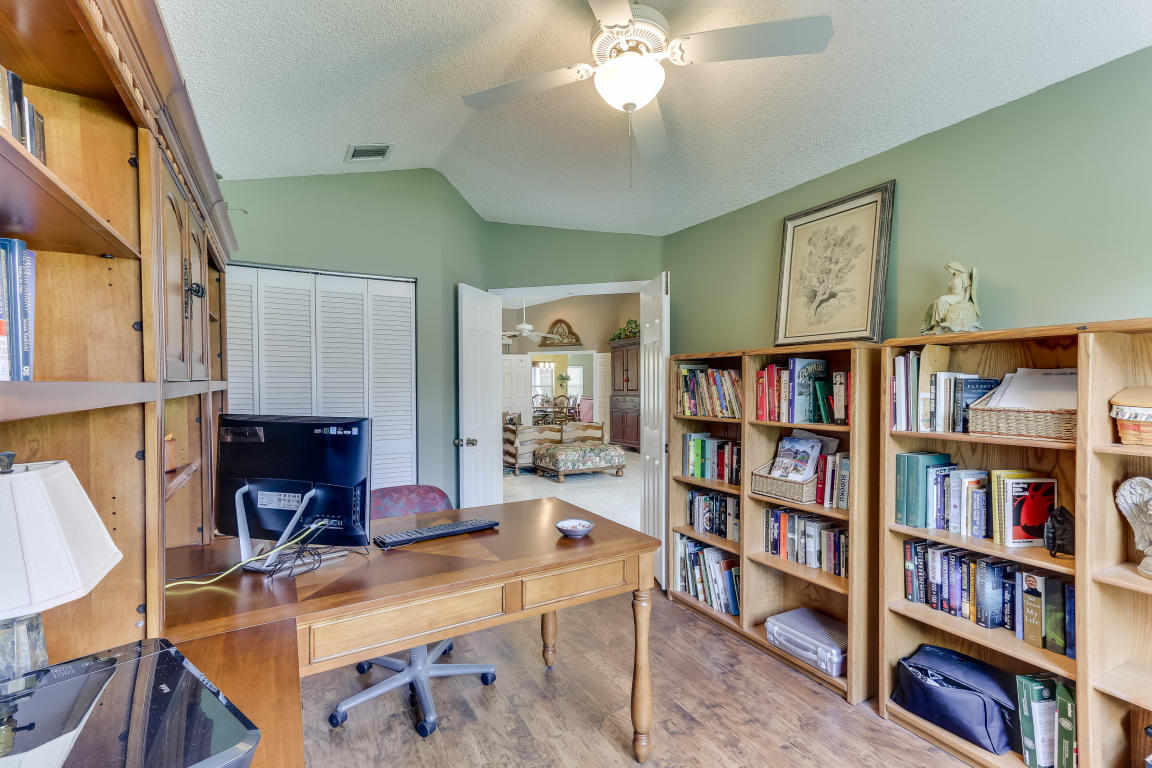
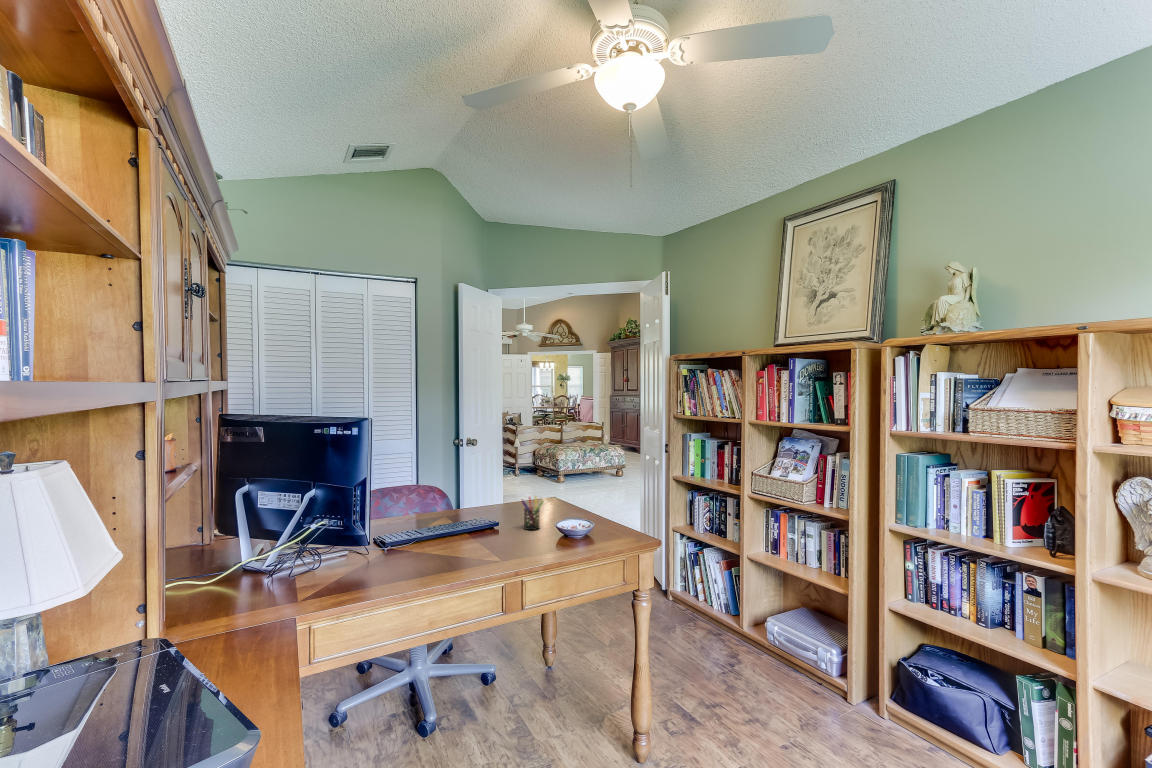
+ pen holder [520,495,545,531]
